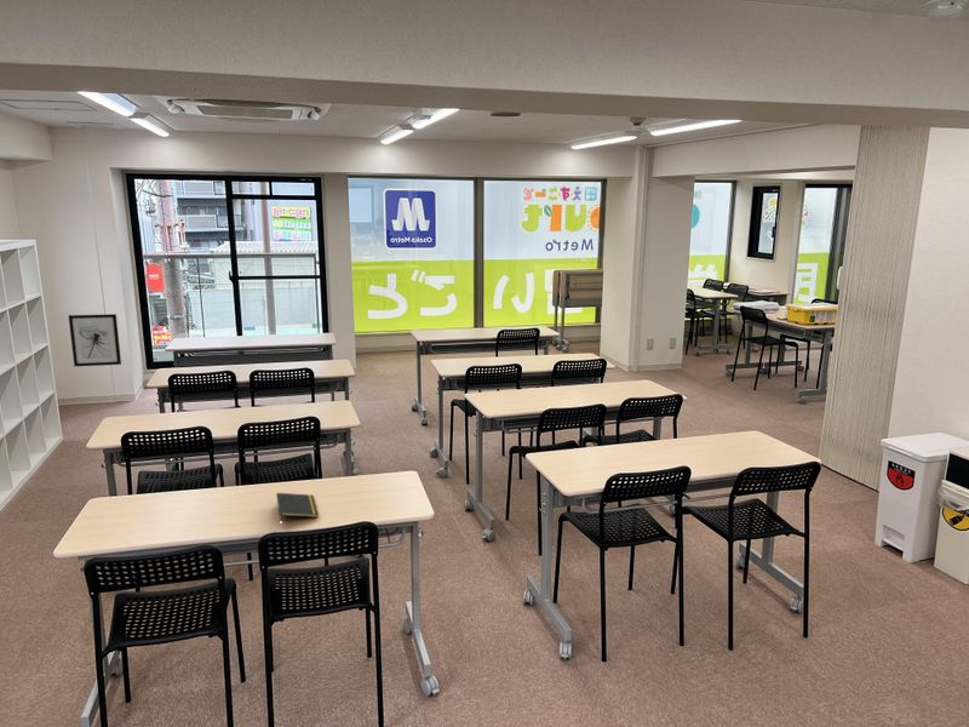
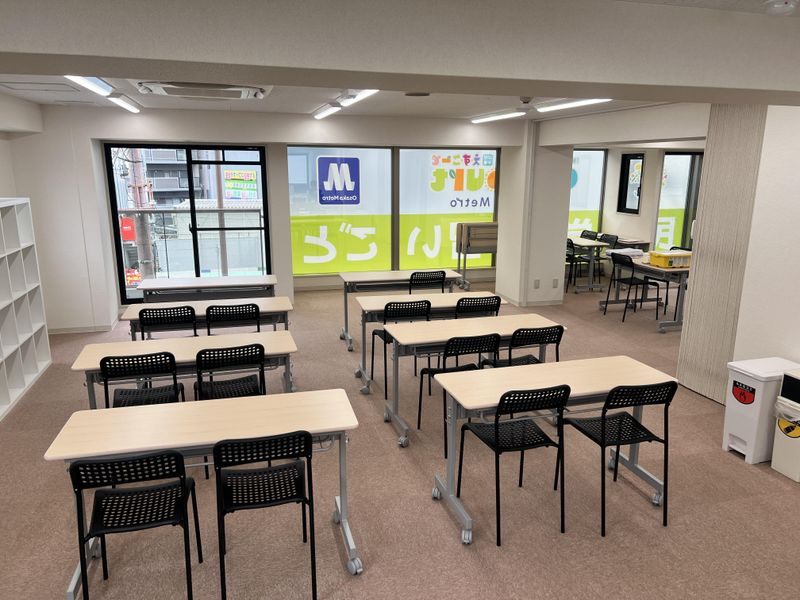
- notepad [275,492,320,520]
- wall art [68,313,122,367]
